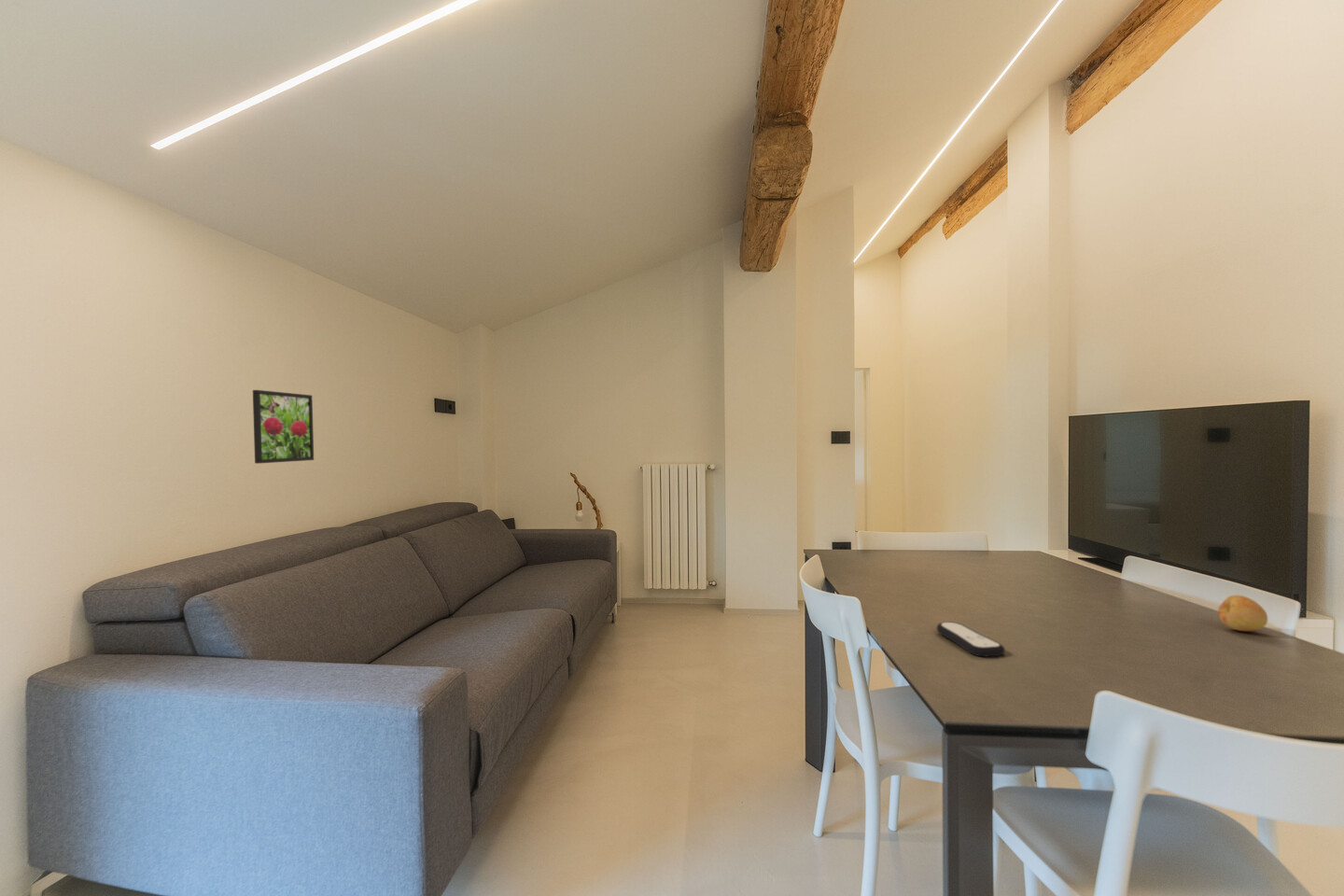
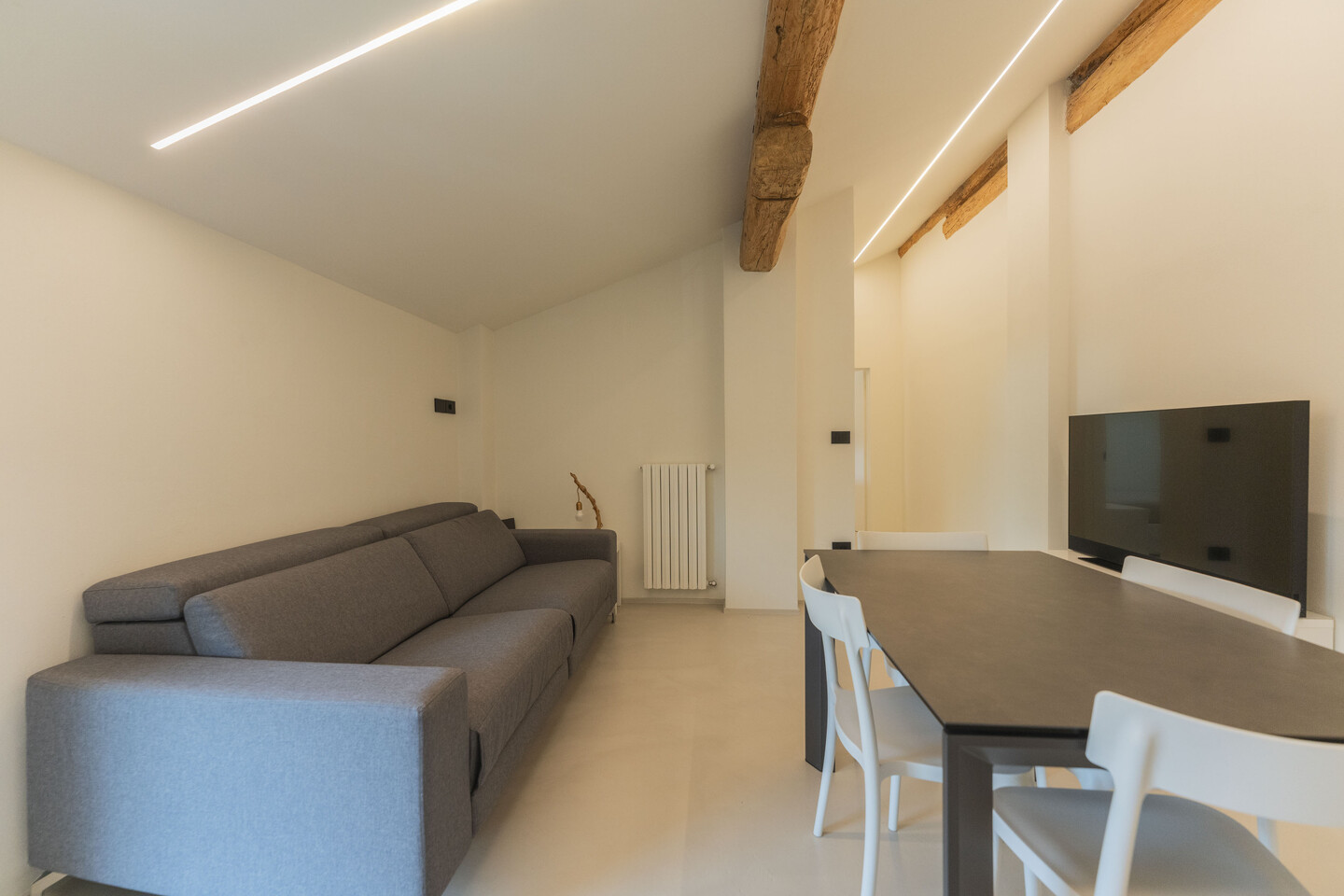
- remote control [936,622,1006,658]
- fruit [1217,595,1268,632]
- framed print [252,389,315,465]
